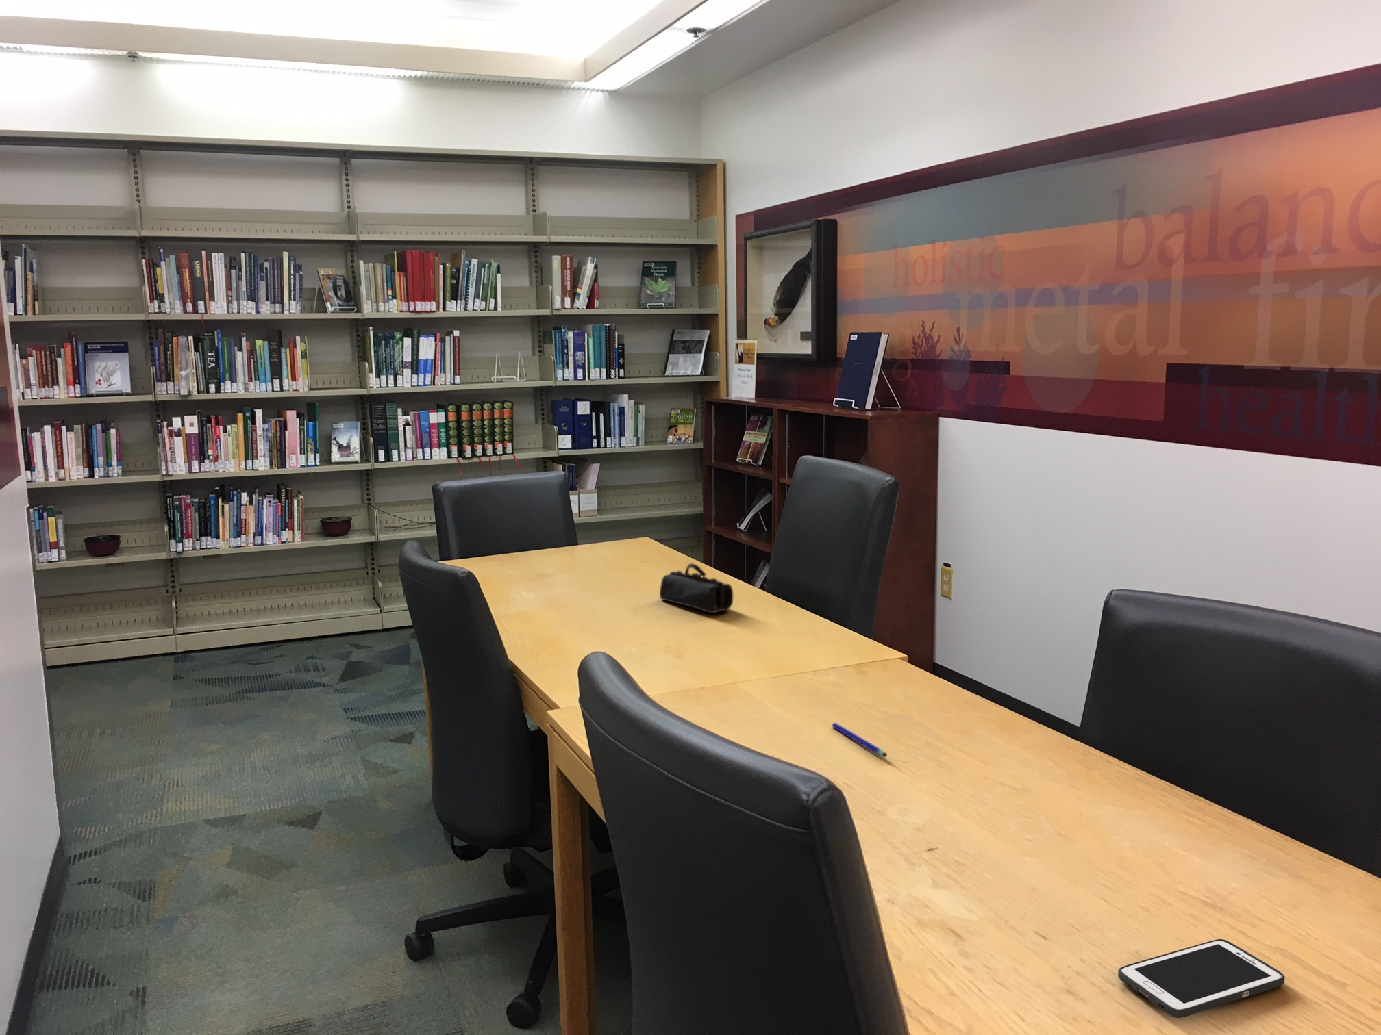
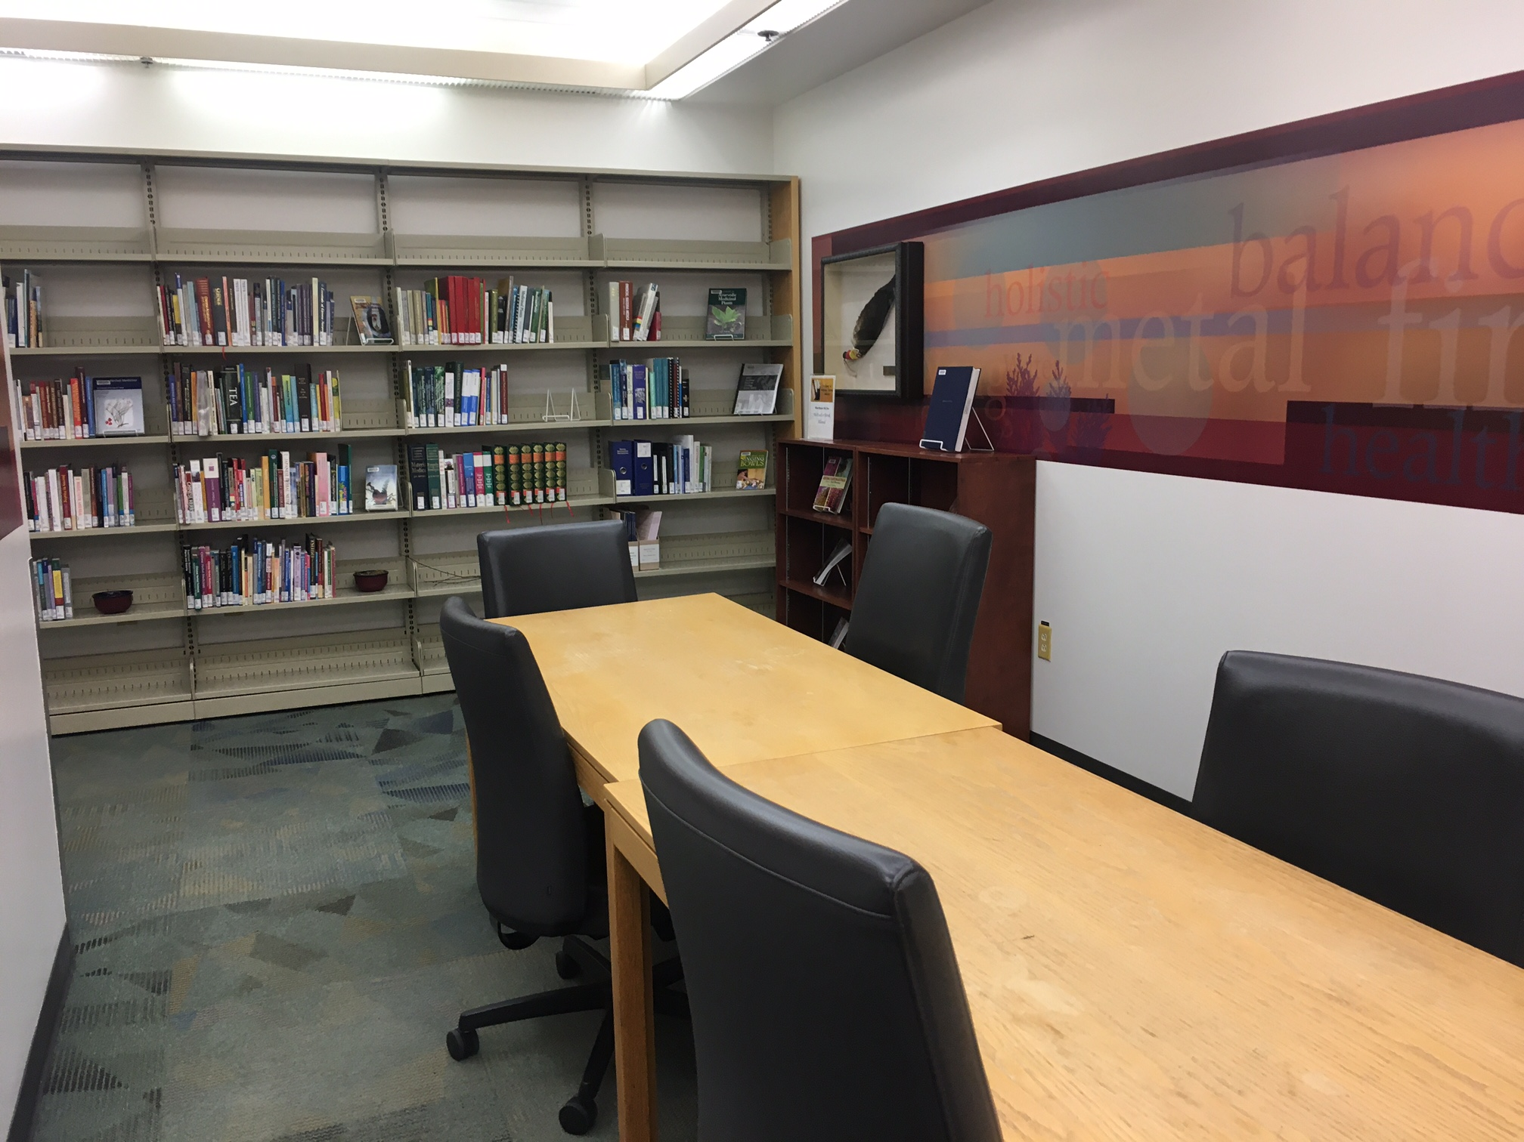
- pen [832,722,887,758]
- pencil case [659,563,734,613]
- cell phone [1117,938,1285,1019]
